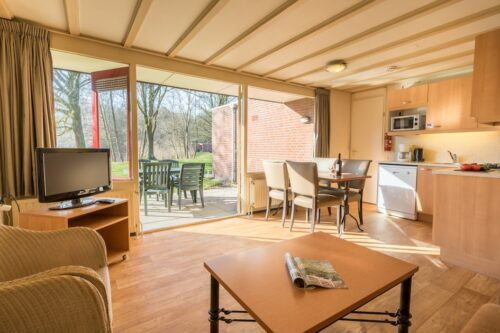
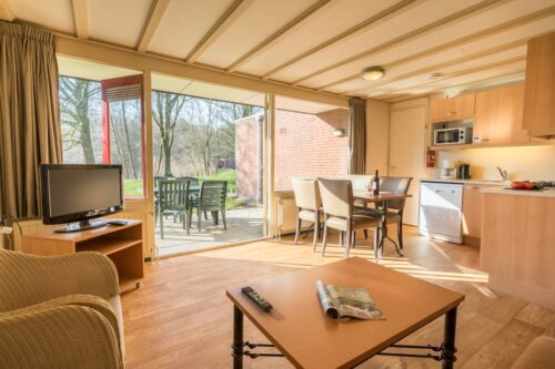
+ remote control [240,286,274,312]
